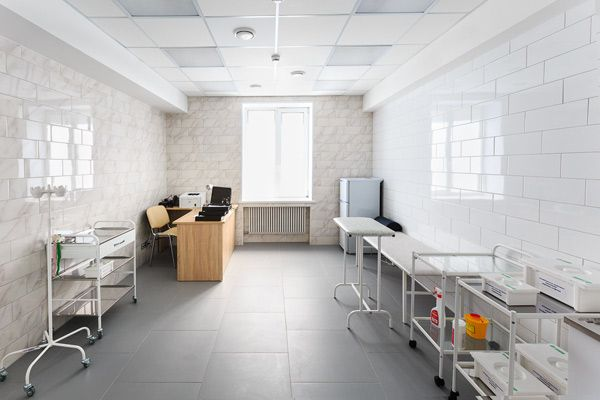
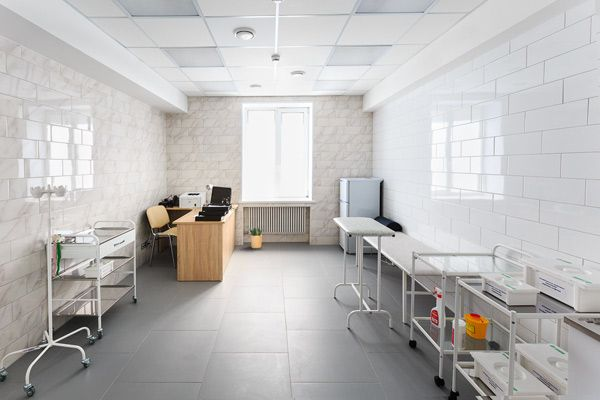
+ potted plant [246,226,264,249]
